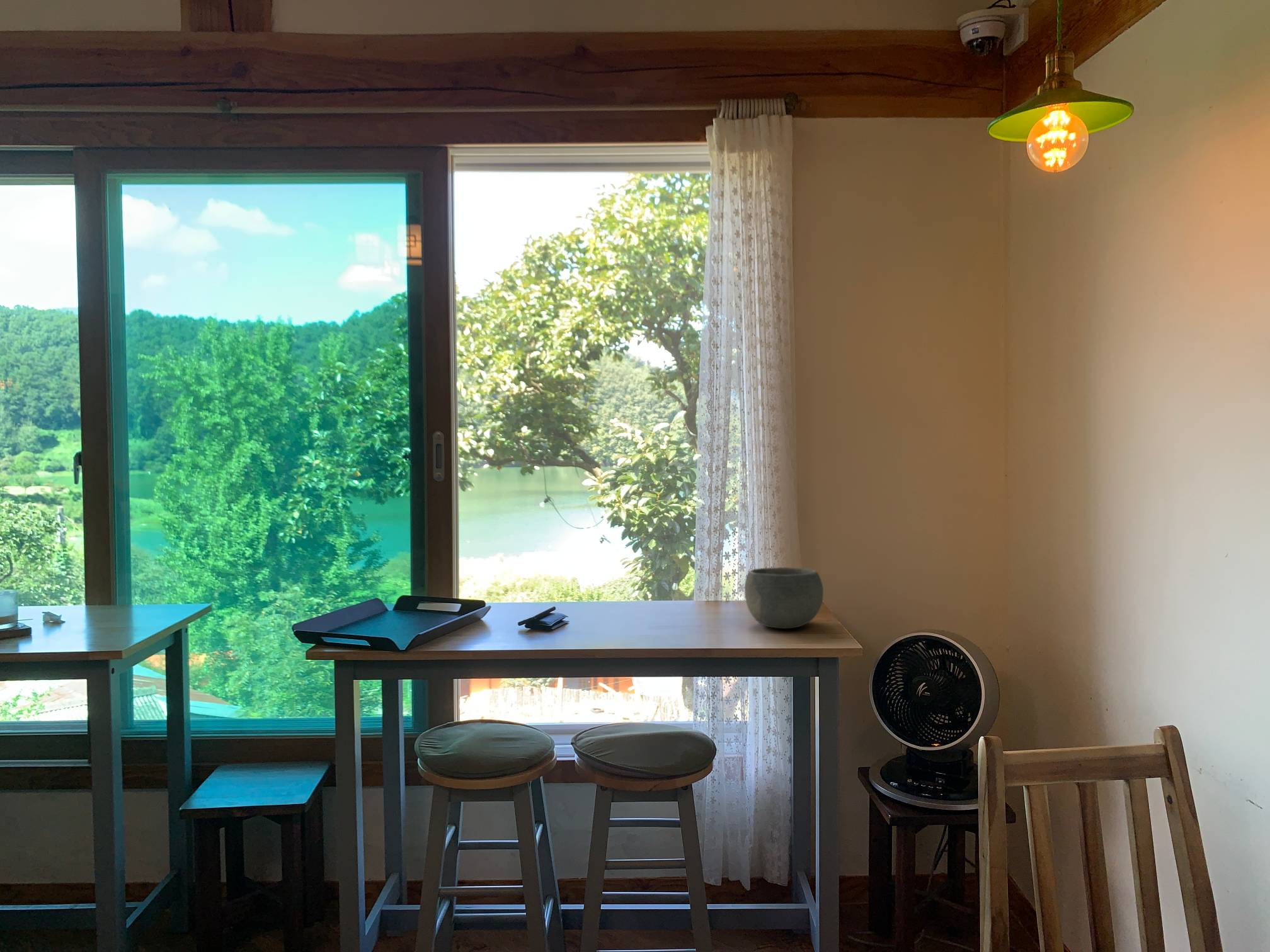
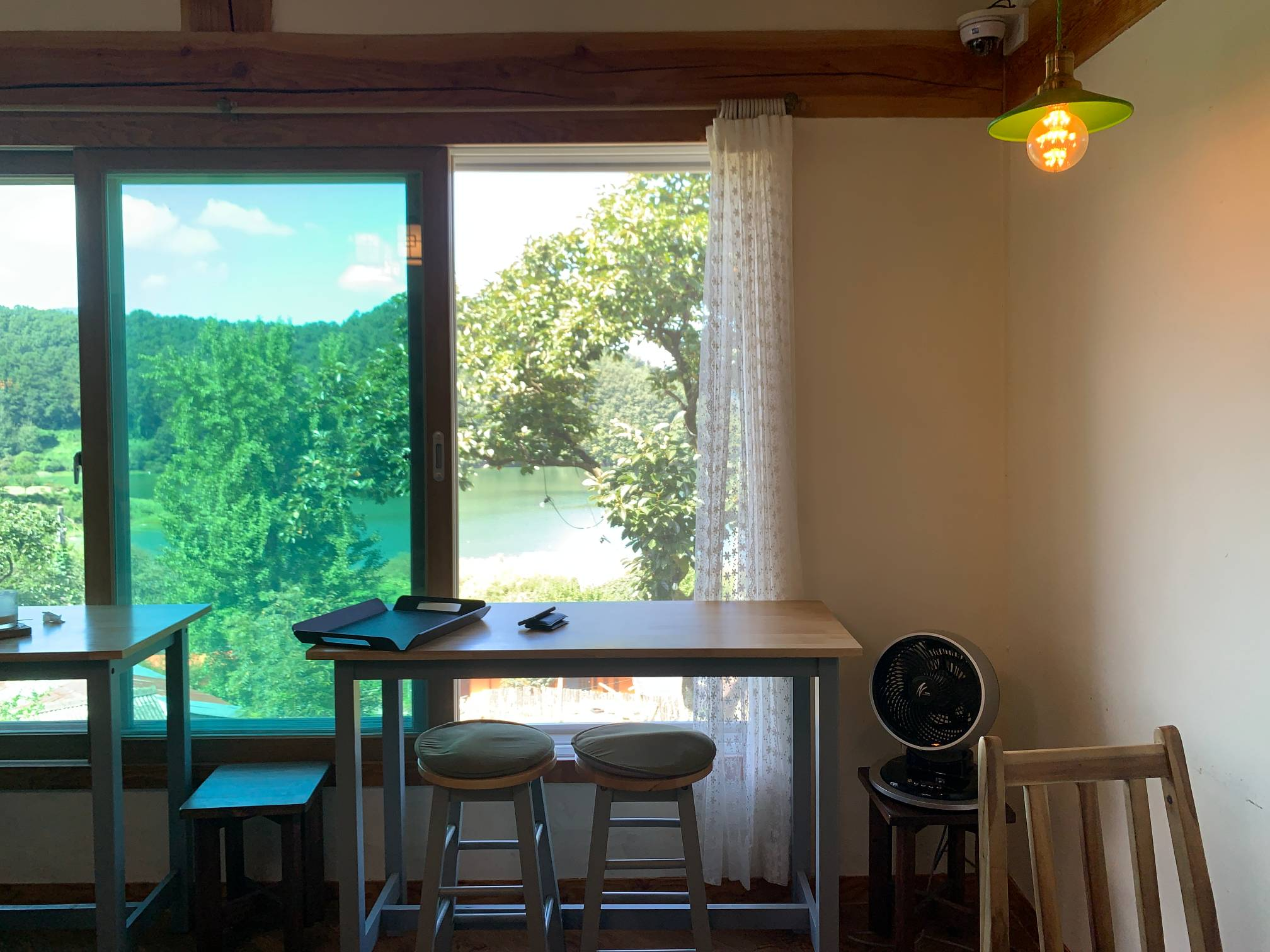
- bowl [744,567,824,629]
